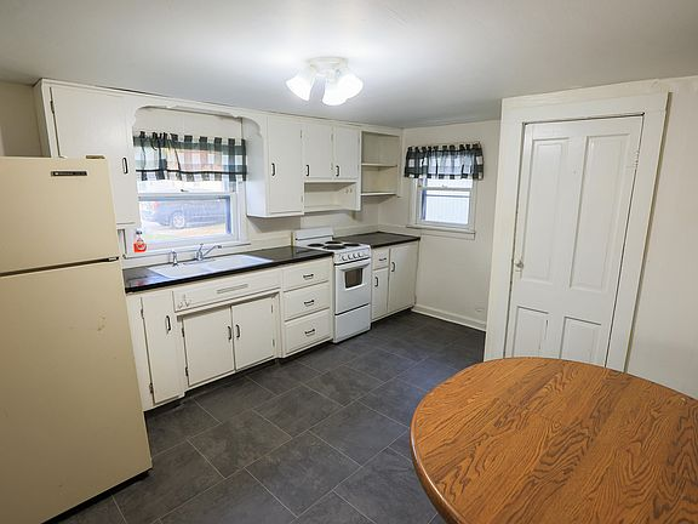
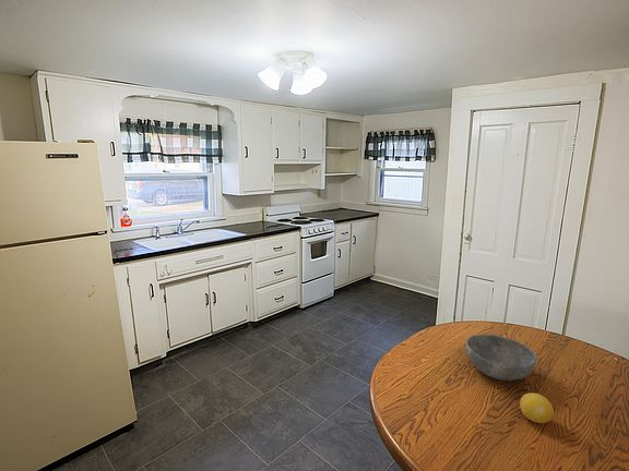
+ bowl [465,334,538,382]
+ fruit [519,392,555,424]
